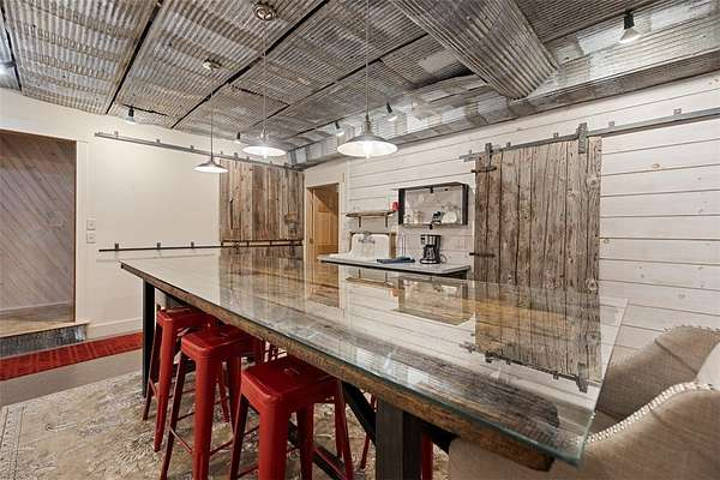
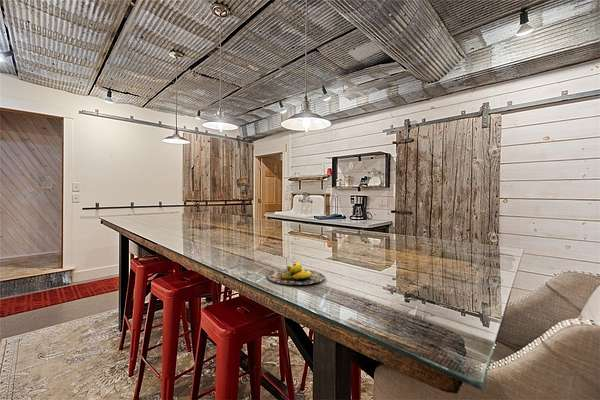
+ banana [265,262,326,286]
